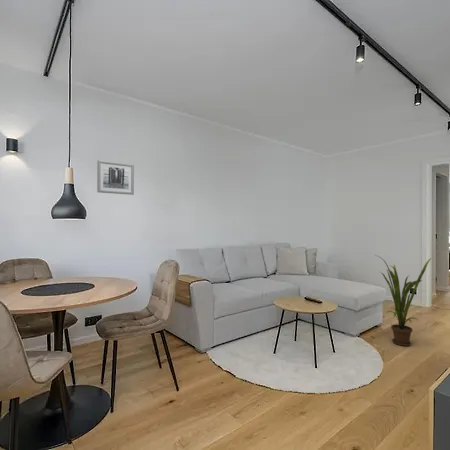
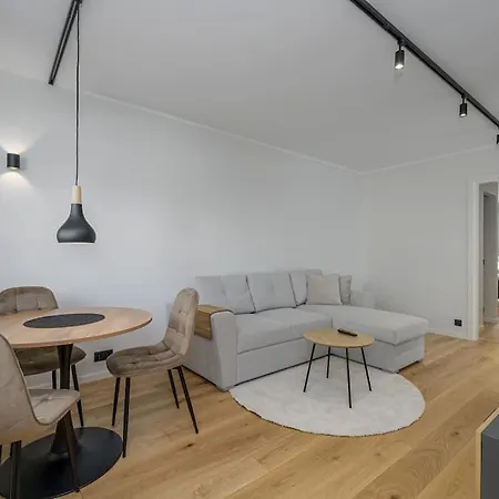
- house plant [375,254,432,347]
- wall art [96,159,135,196]
